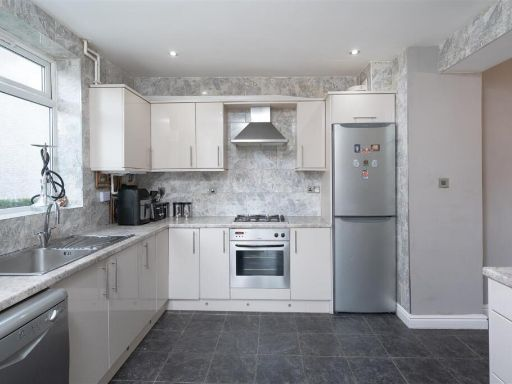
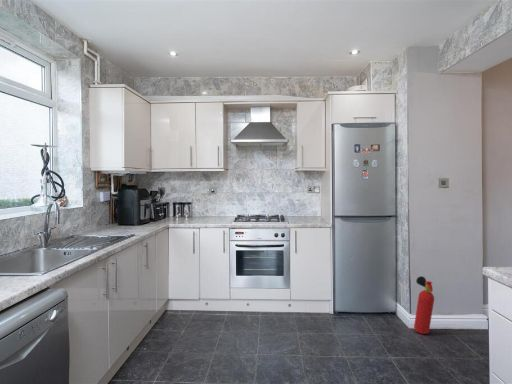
+ fire extinguisher [413,275,435,335]
